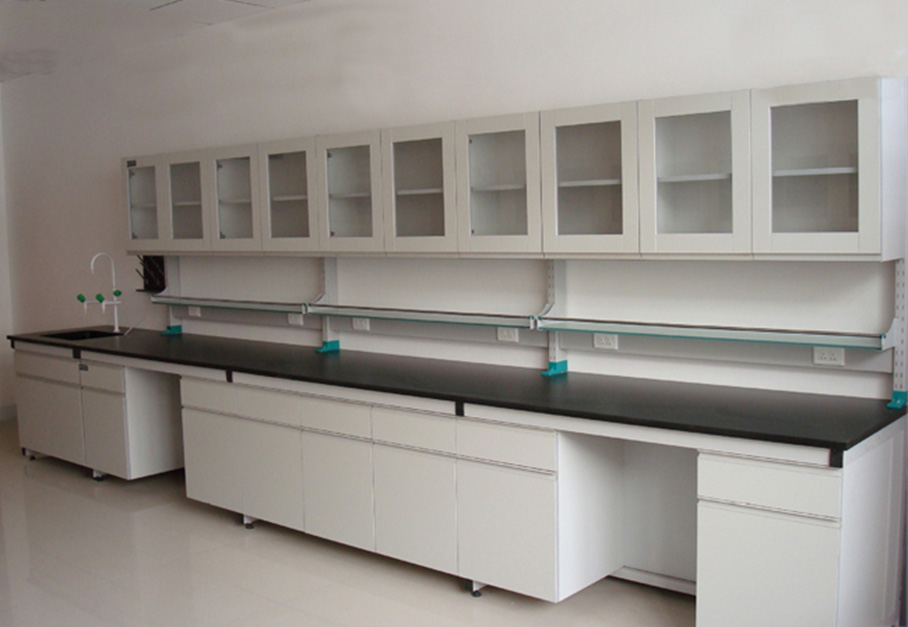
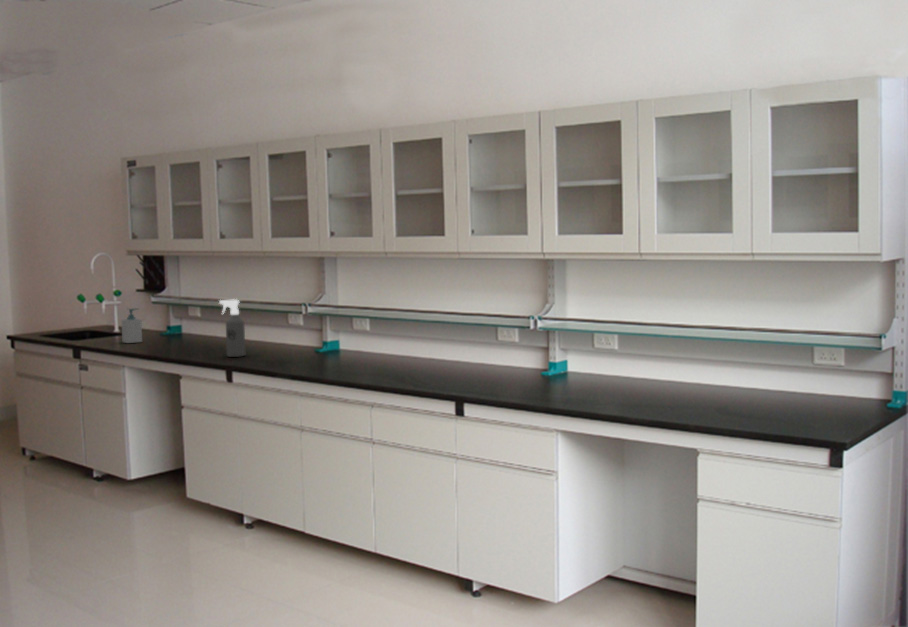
+ spray bottle [218,298,246,358]
+ soap bottle [120,307,143,344]
